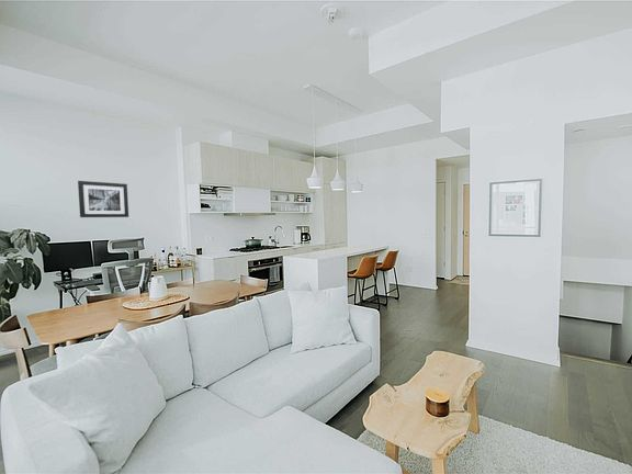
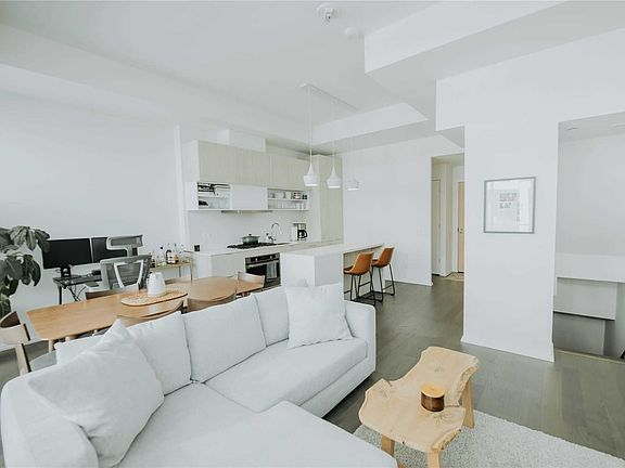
- wall art [77,180,129,218]
